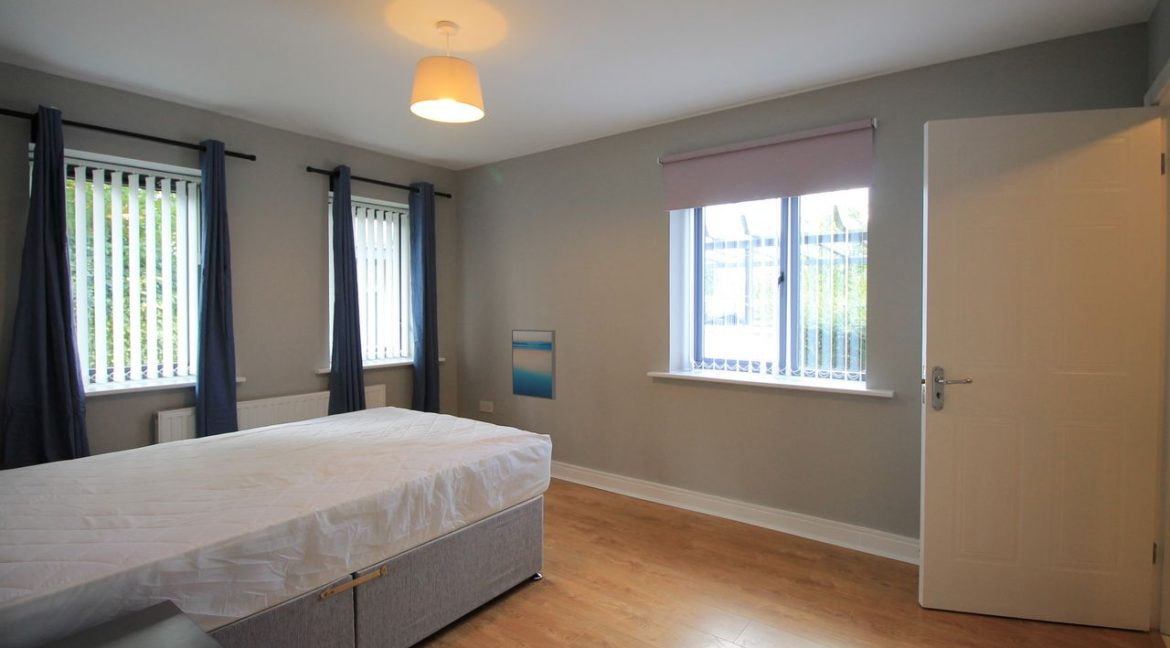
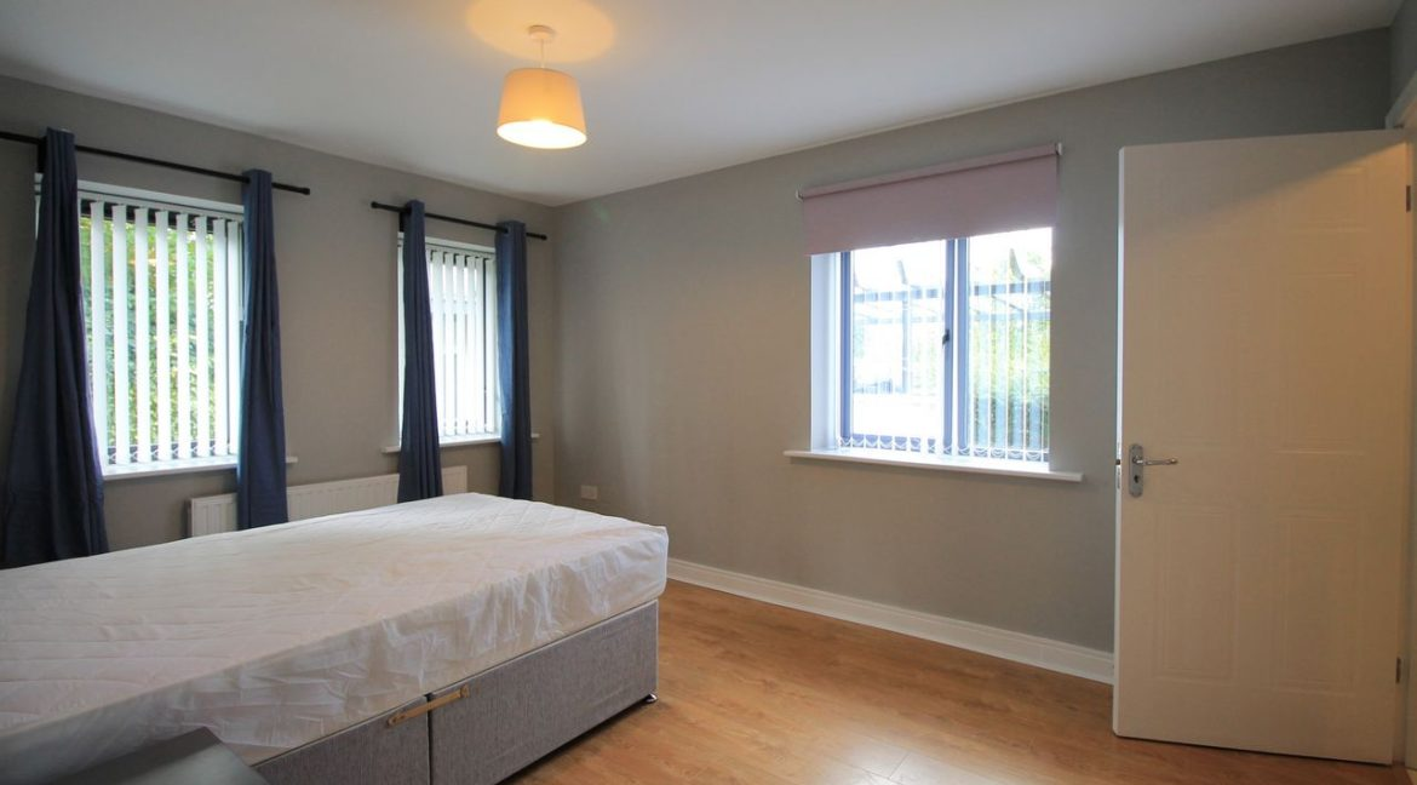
- wall art [511,328,557,401]
